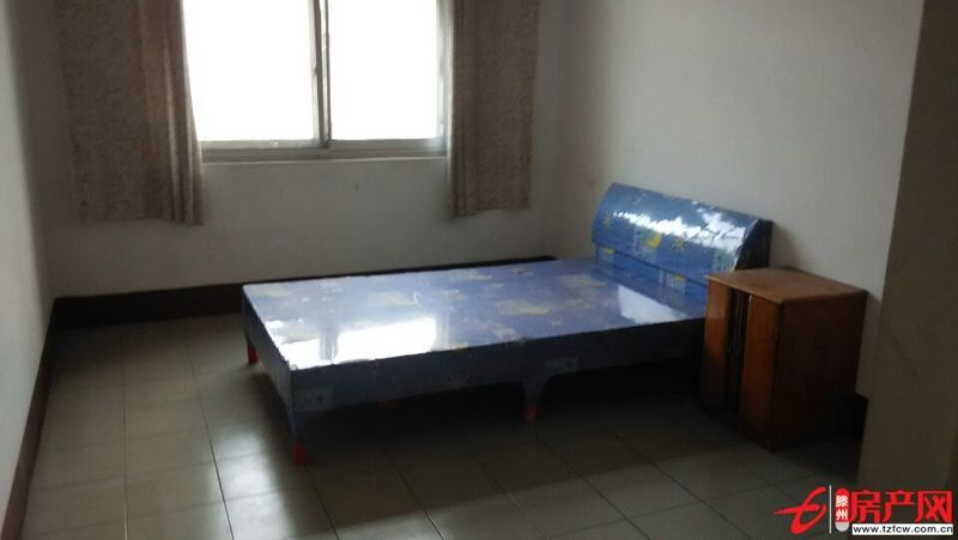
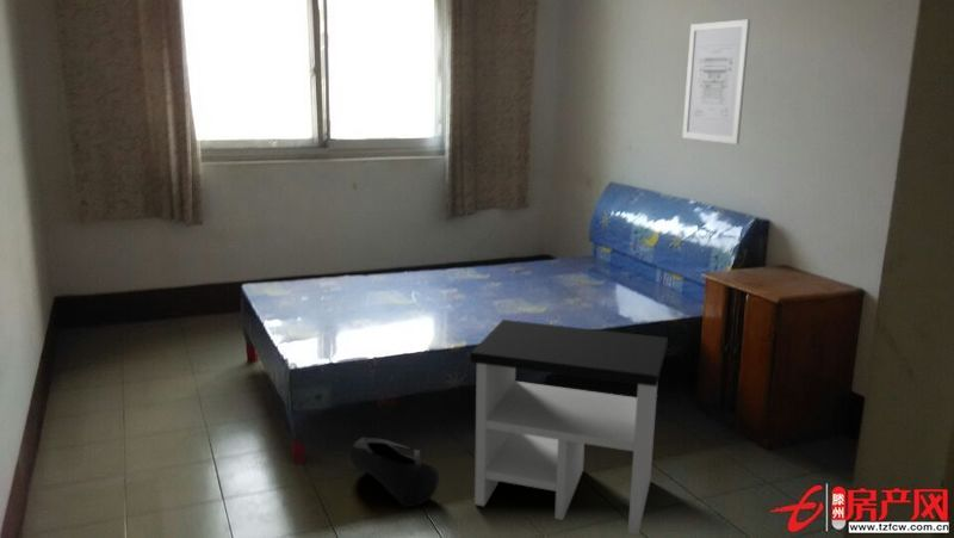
+ bag [349,437,440,508]
+ side table [470,319,669,537]
+ wall art [681,18,751,146]
